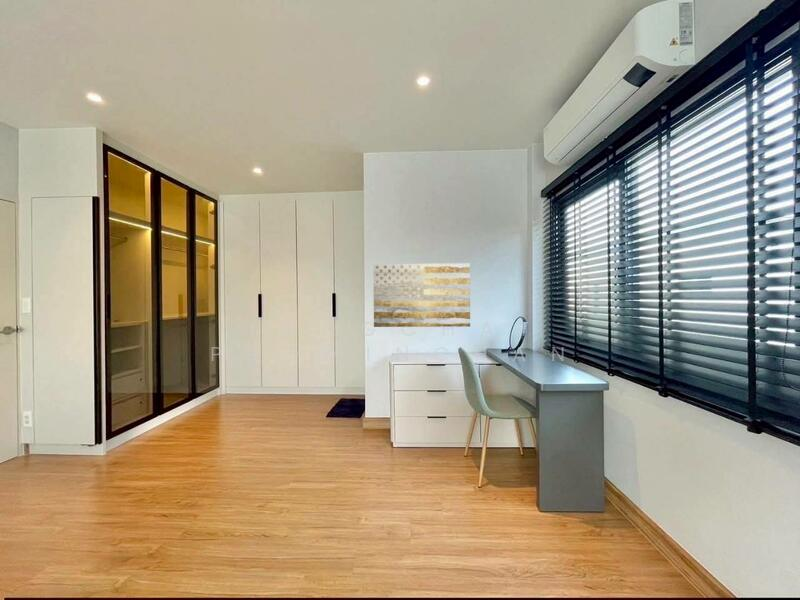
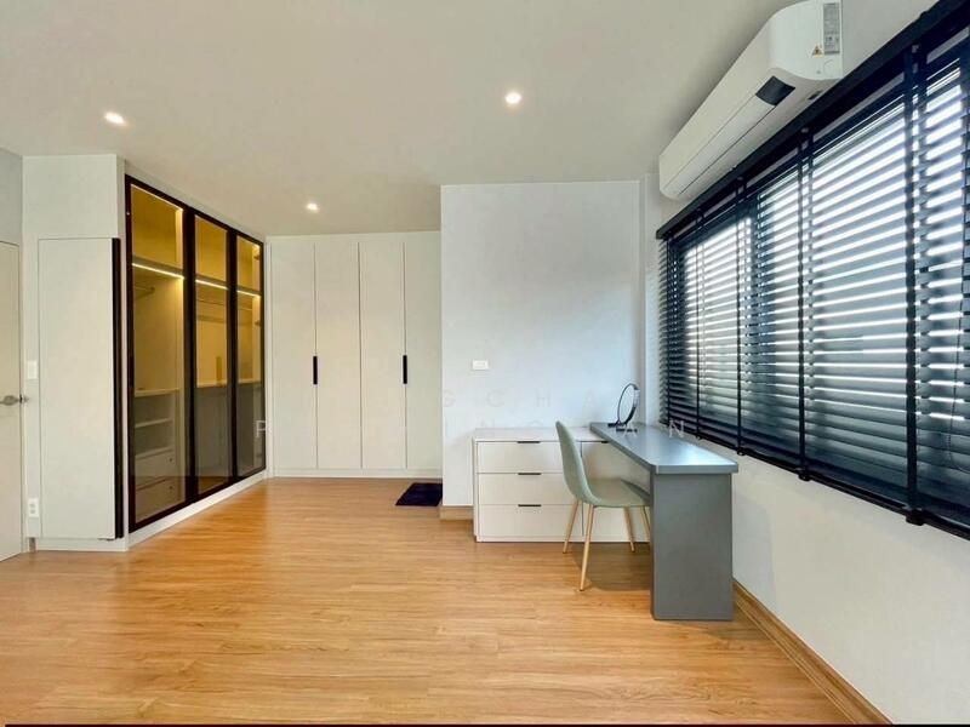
- wall art [372,262,471,328]
